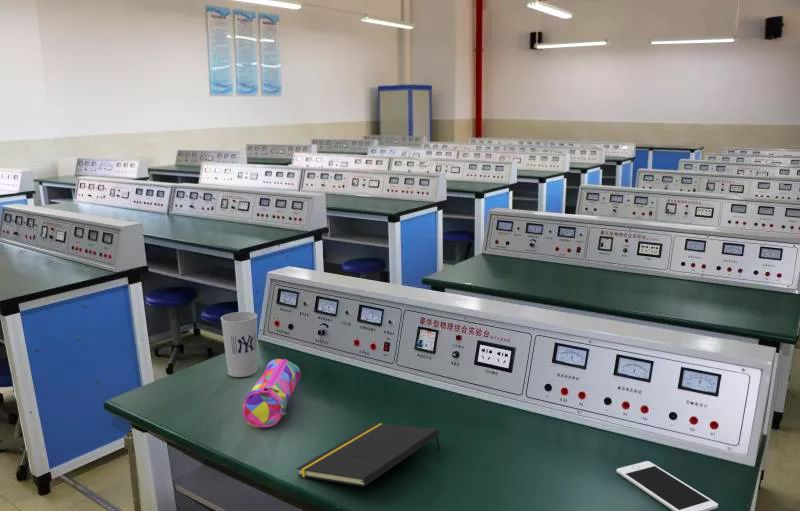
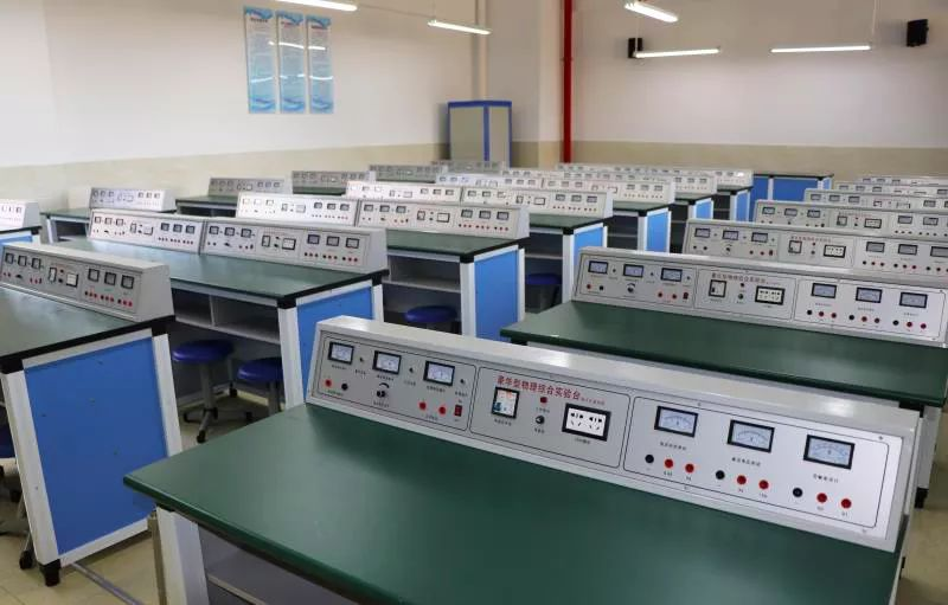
- pencil case [242,358,302,428]
- notepad [296,422,441,488]
- cup [220,311,258,378]
- cell phone [615,460,719,511]
